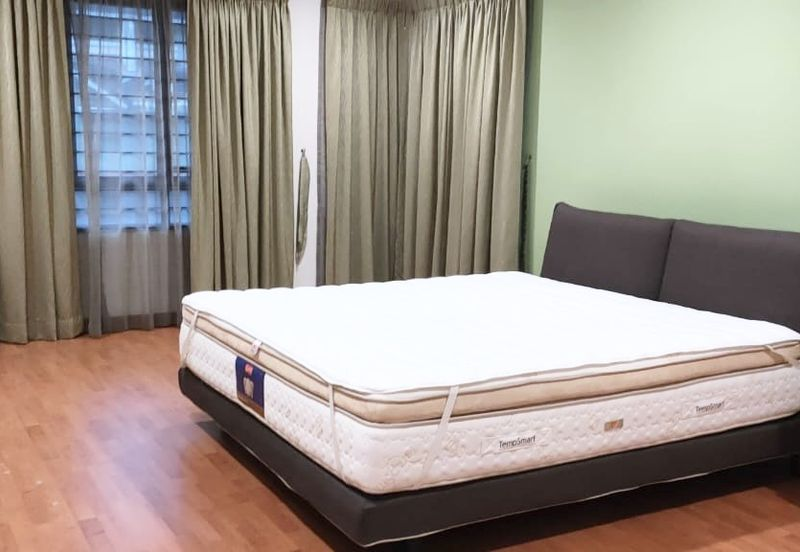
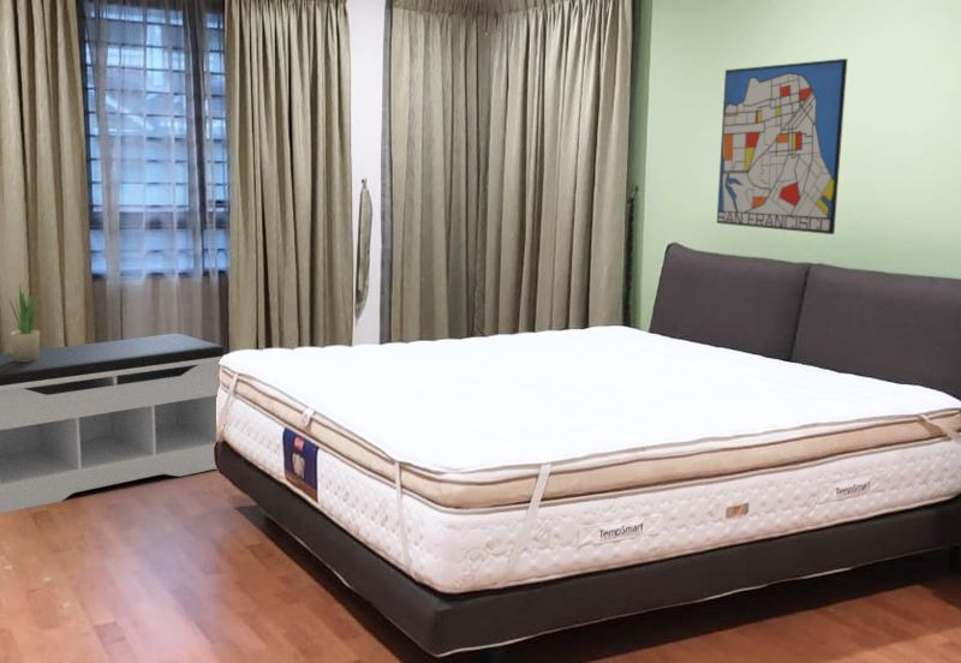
+ wall art [716,58,848,235]
+ potted plant [8,282,44,362]
+ bench [0,333,225,514]
